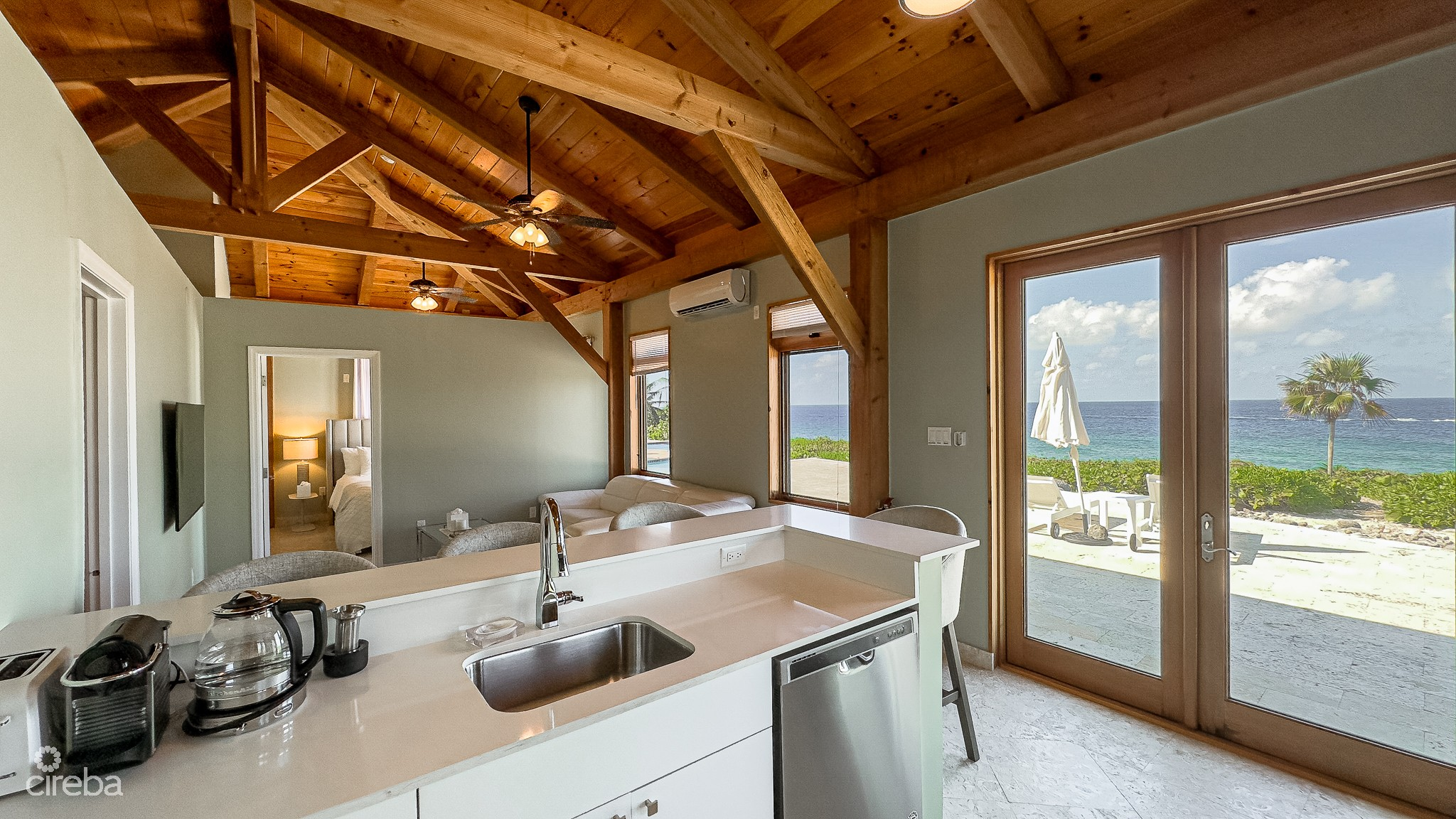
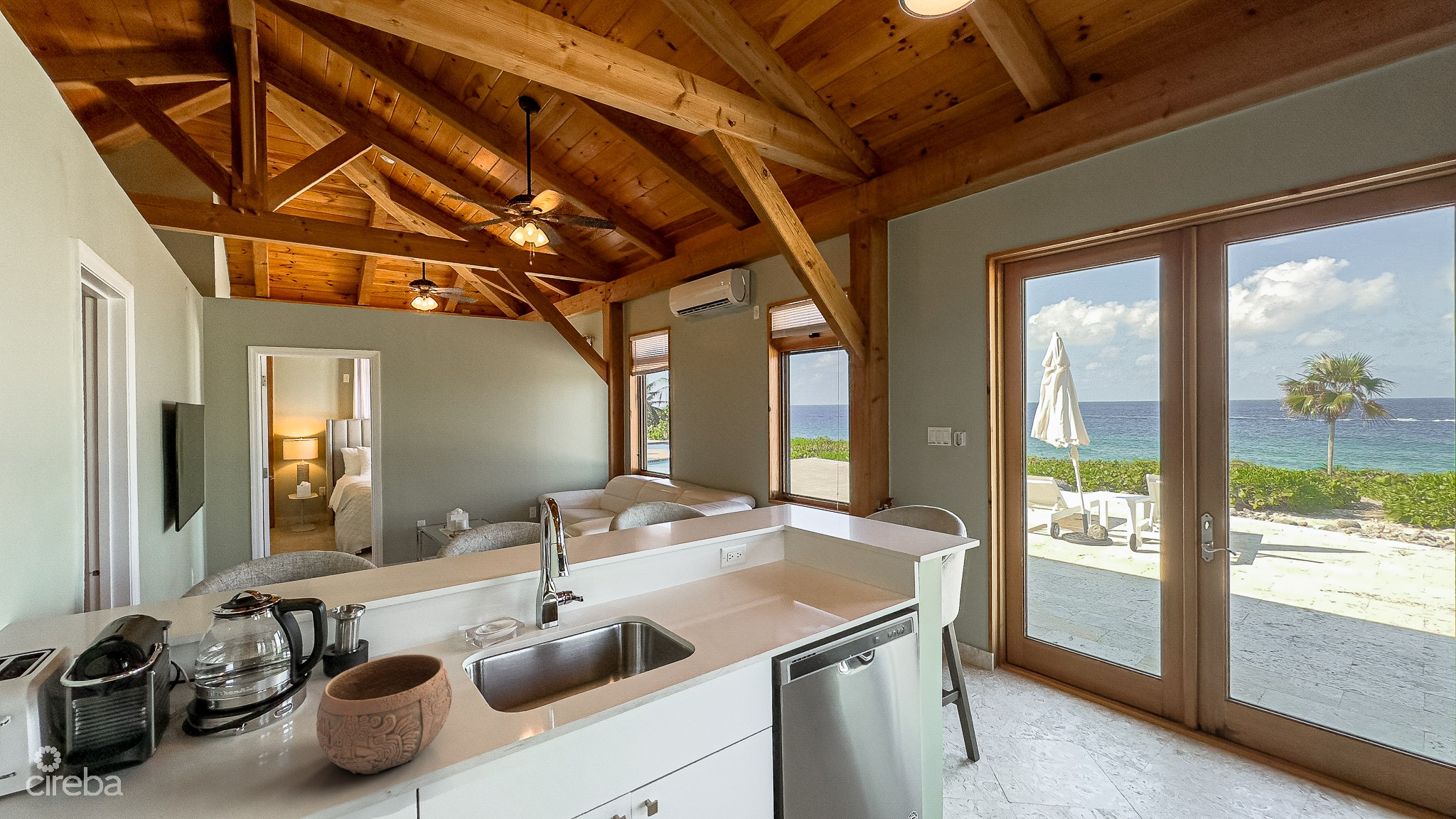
+ bowl [316,653,452,775]
